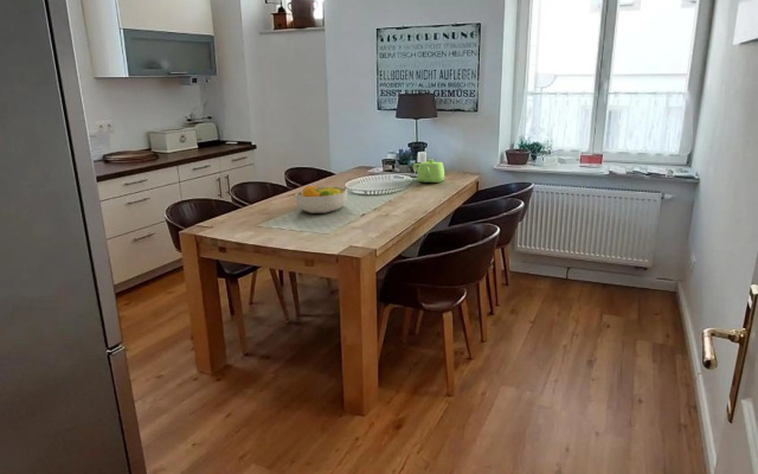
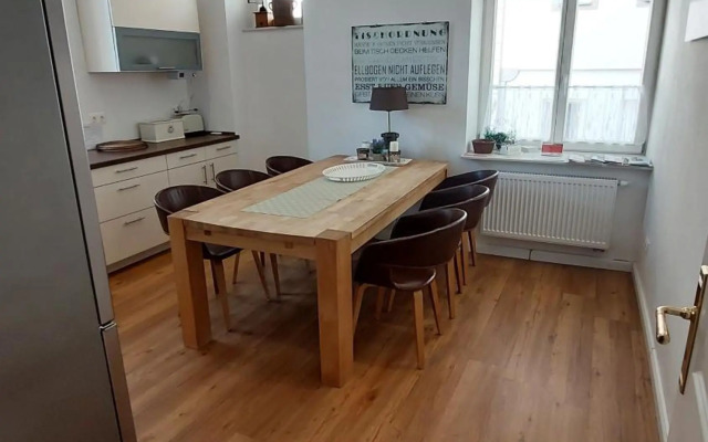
- fruit bowl [294,185,349,214]
- teapot [412,158,445,184]
